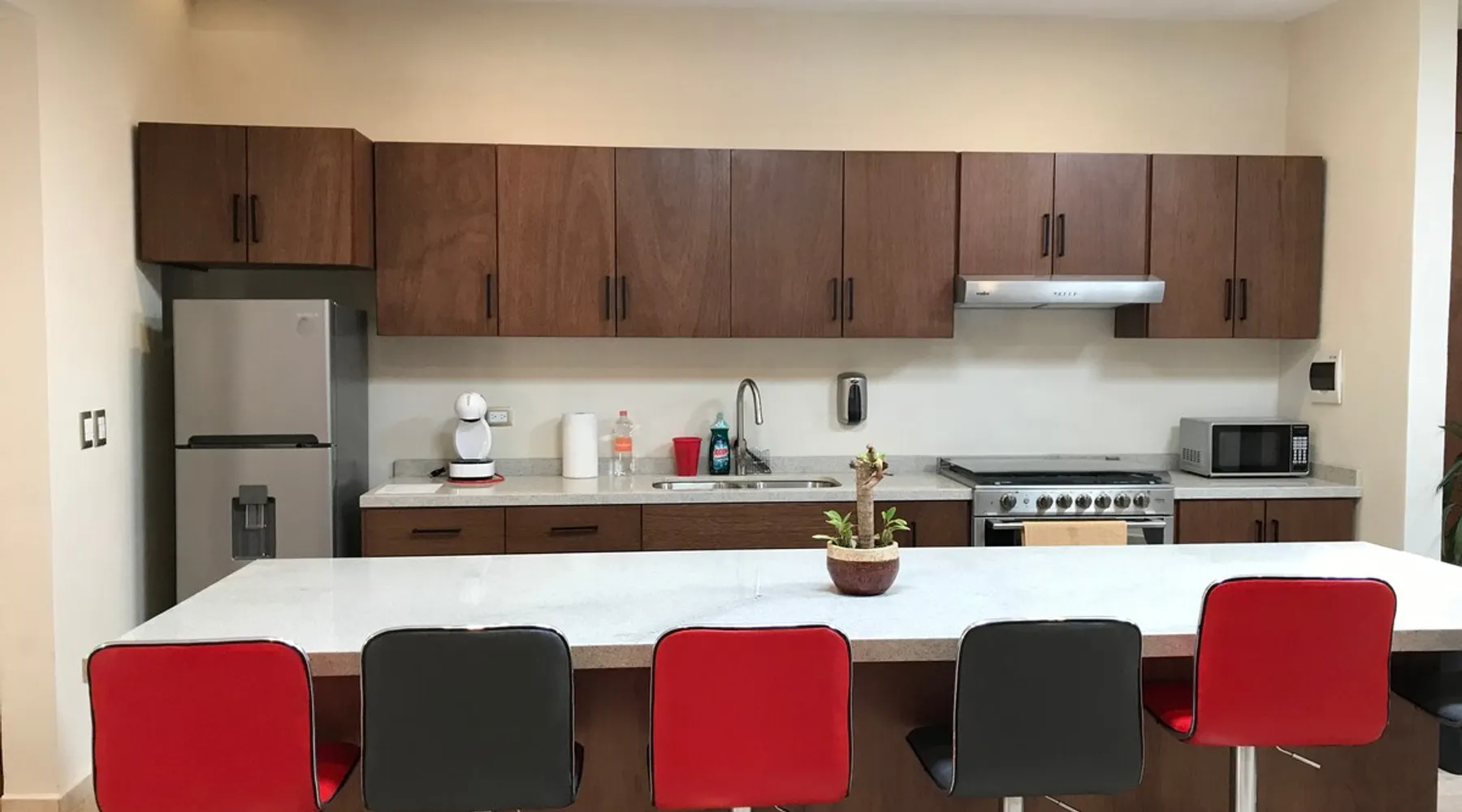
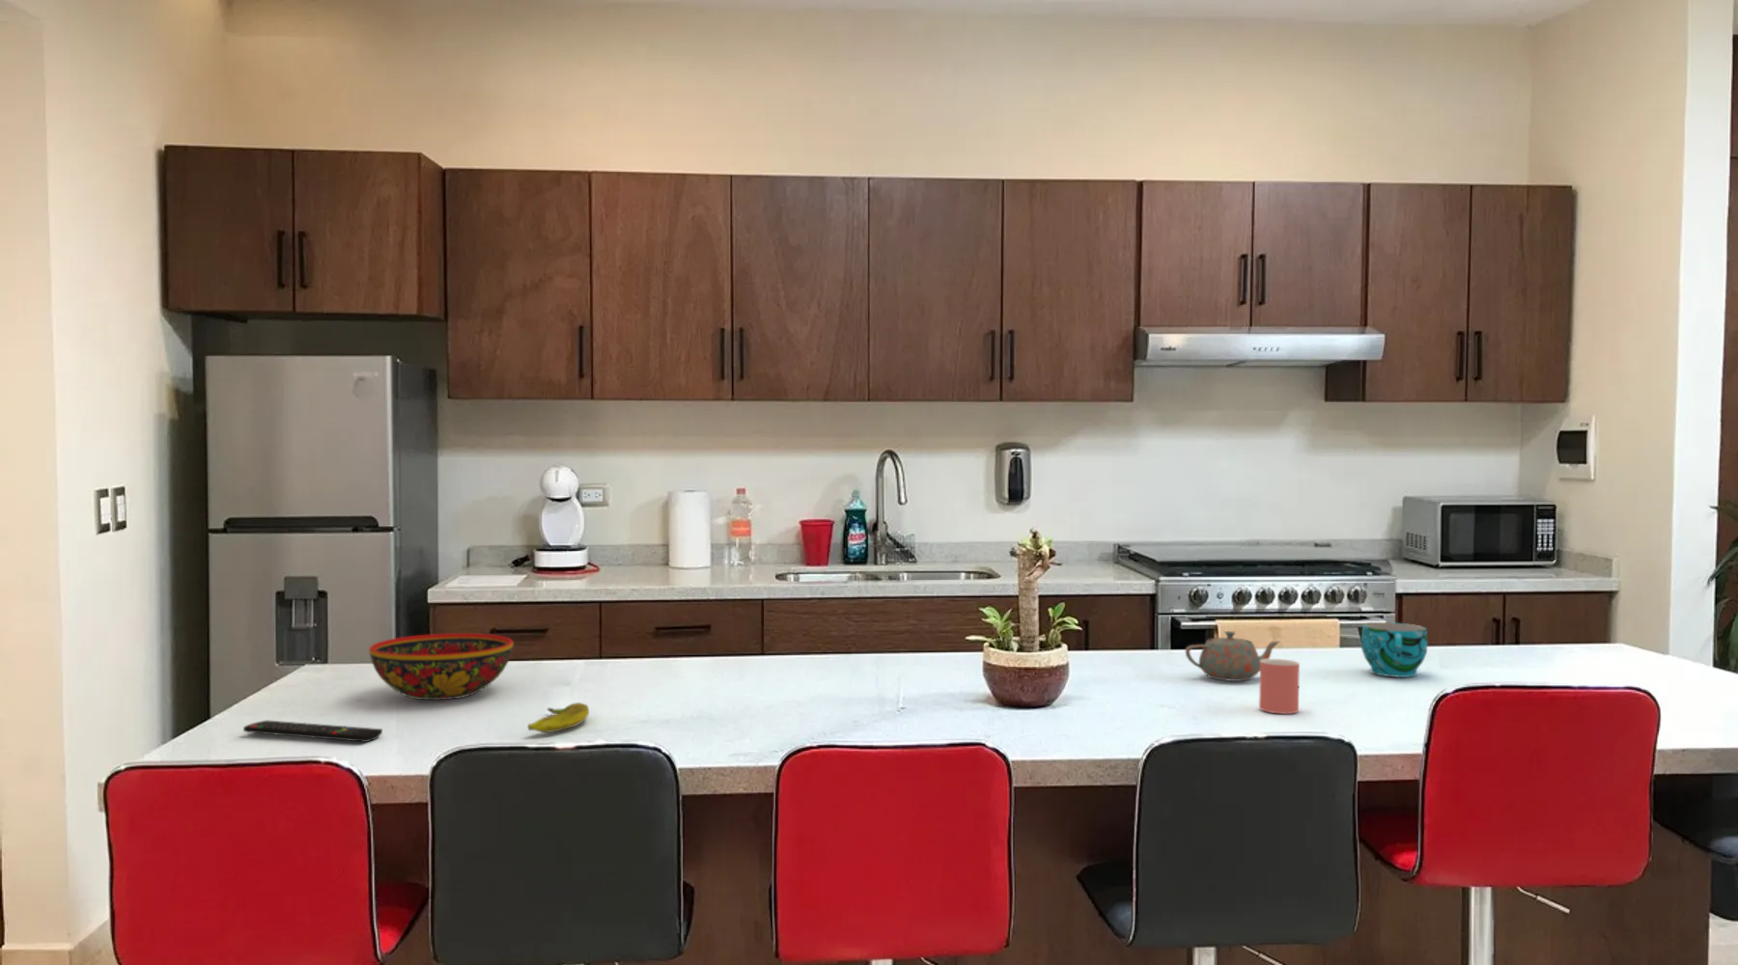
+ bowl [367,632,515,701]
+ cup [1258,658,1301,715]
+ remote control [243,719,383,743]
+ banana [527,701,590,733]
+ cup [1360,622,1428,679]
+ teapot [1185,630,1280,682]
